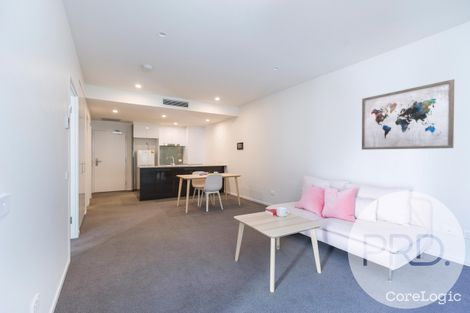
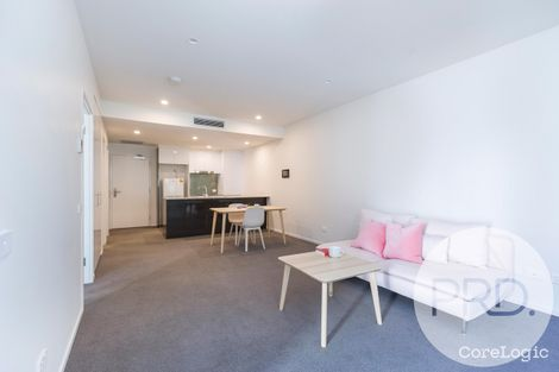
- wall art [361,78,455,151]
